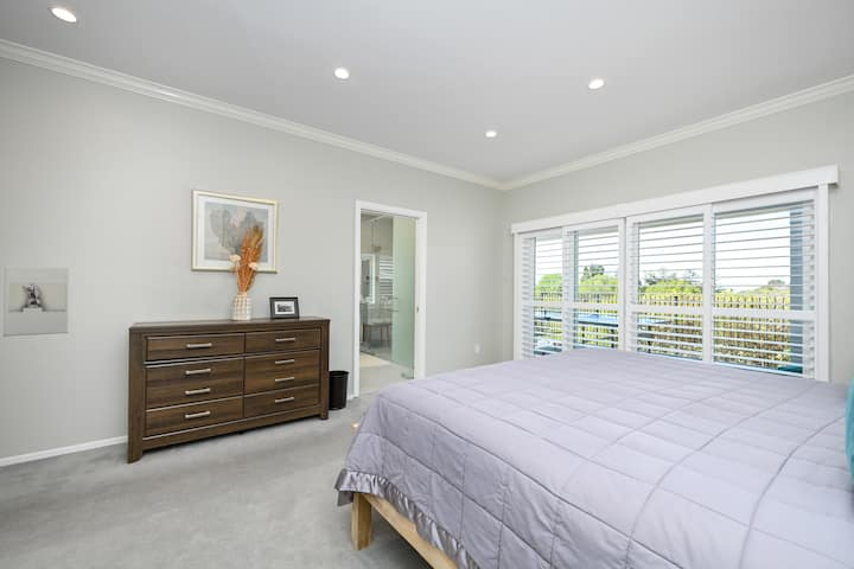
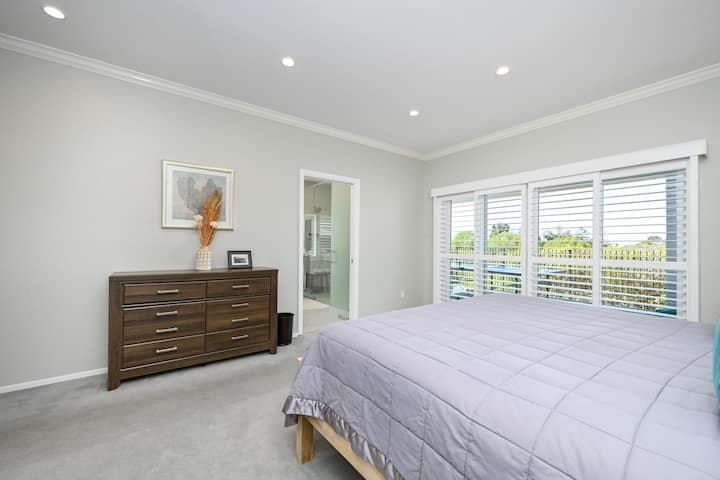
- wall sculpture [2,264,72,338]
